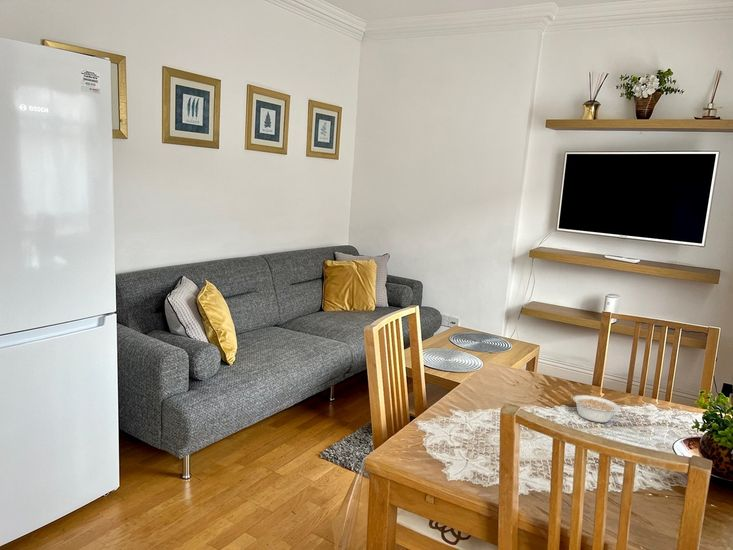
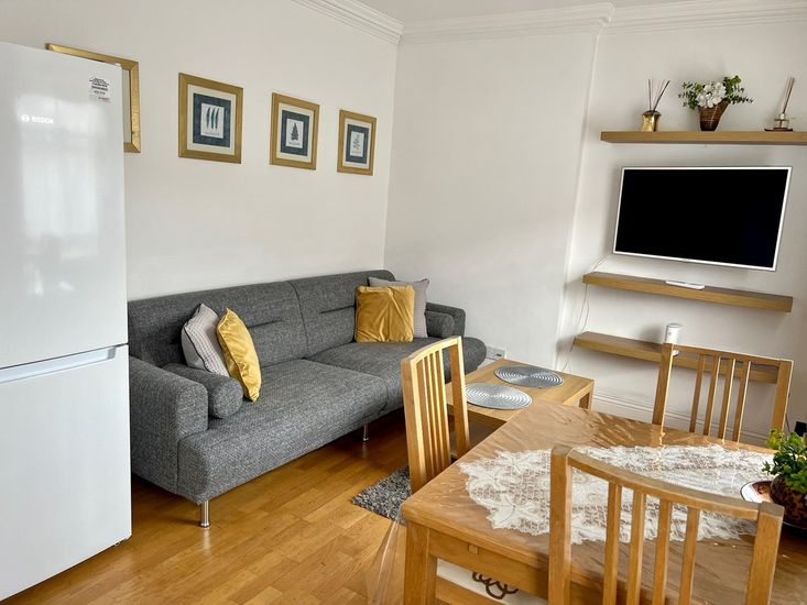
- legume [572,394,620,424]
